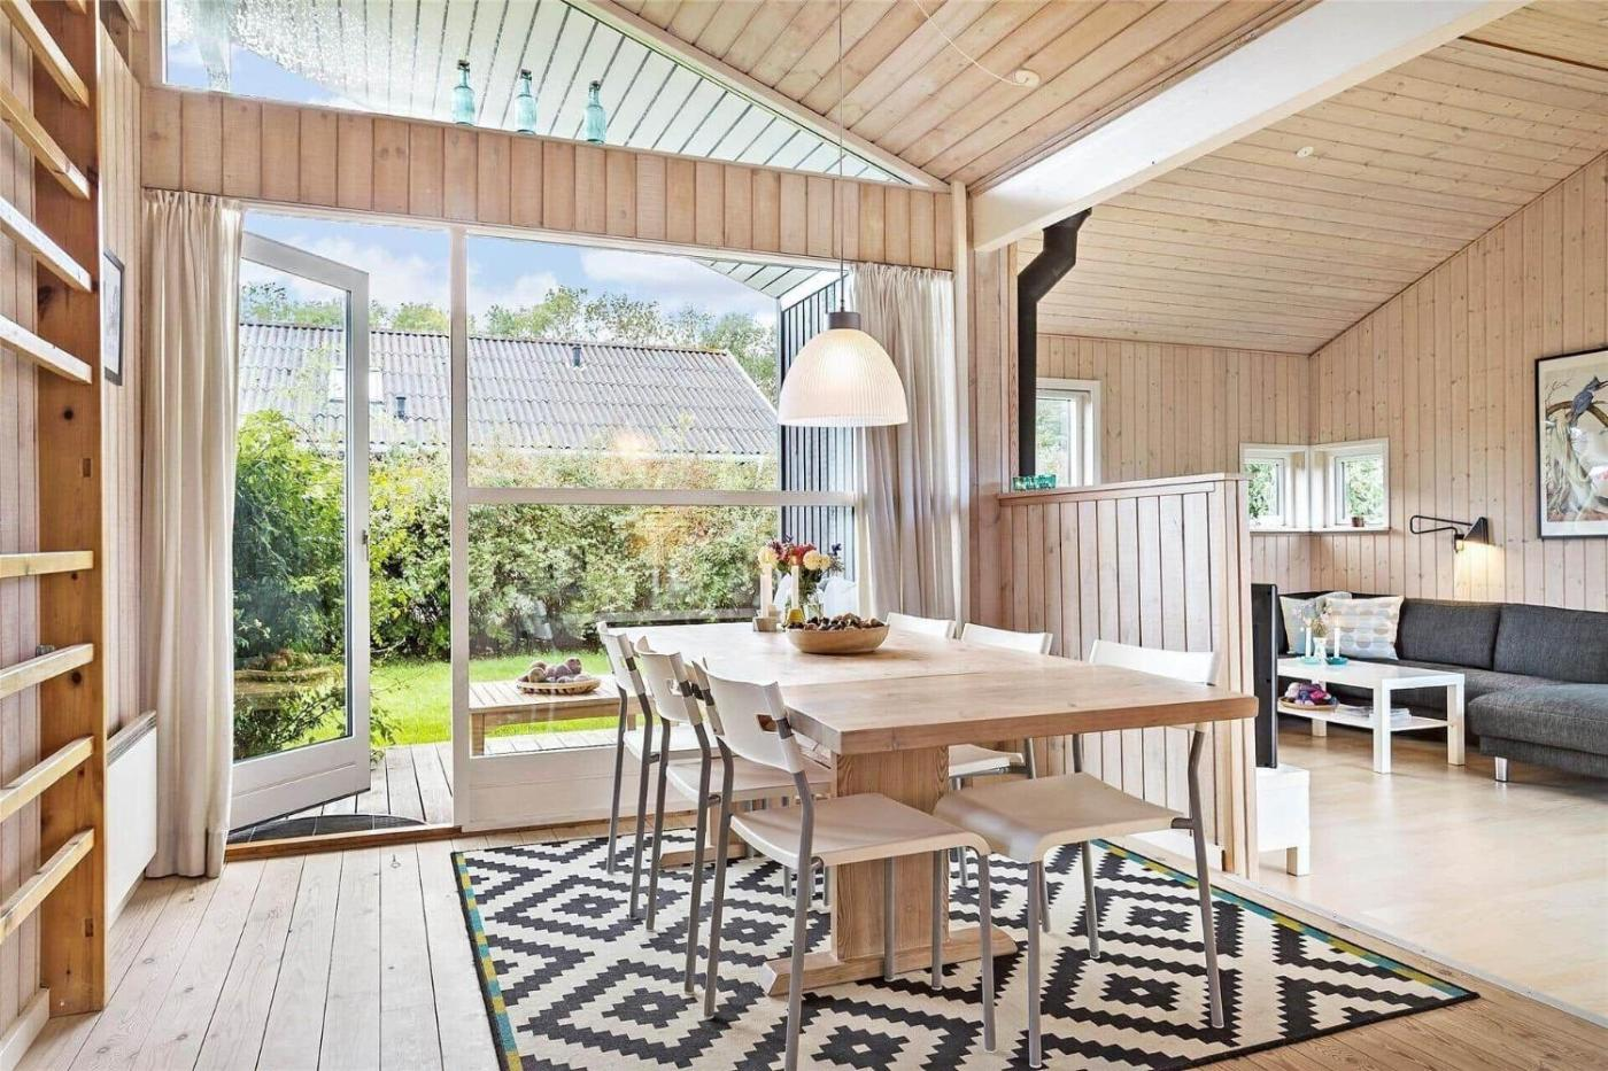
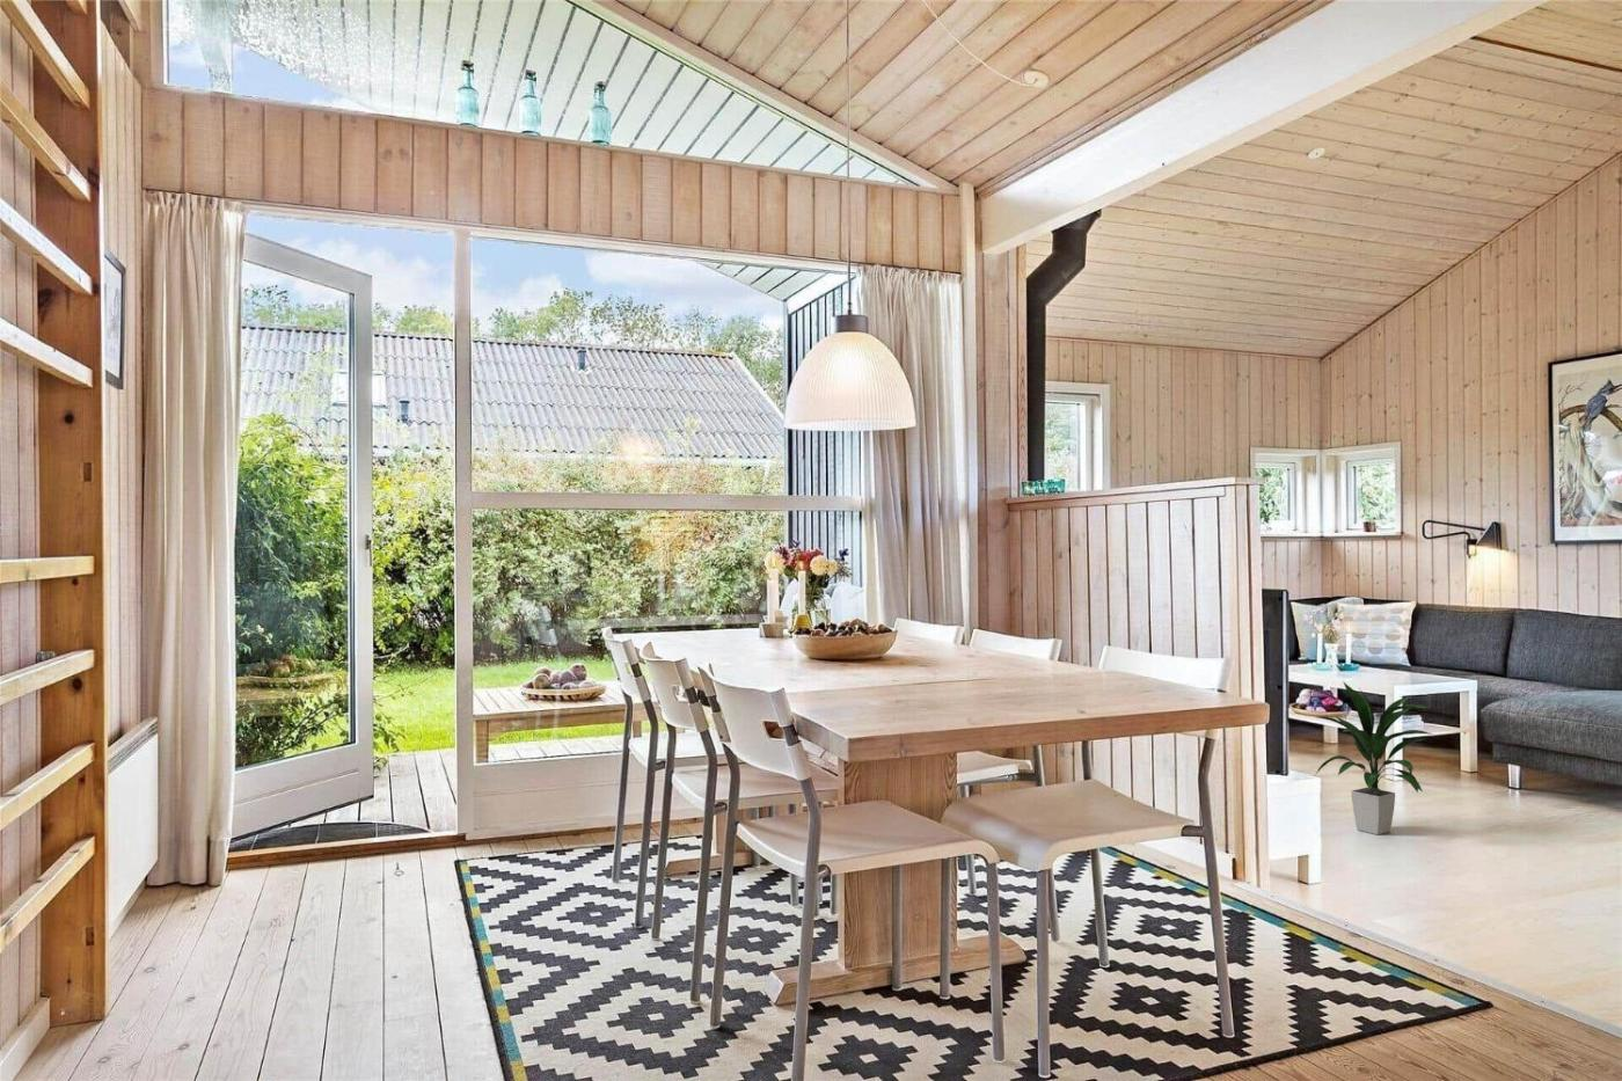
+ indoor plant [1313,680,1435,835]
